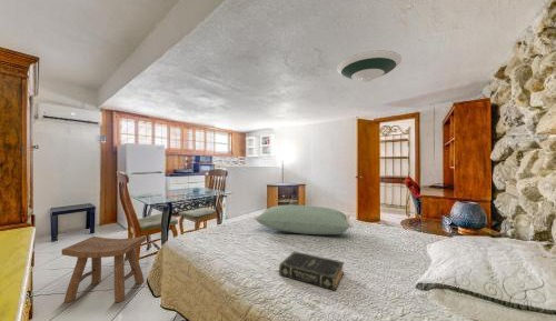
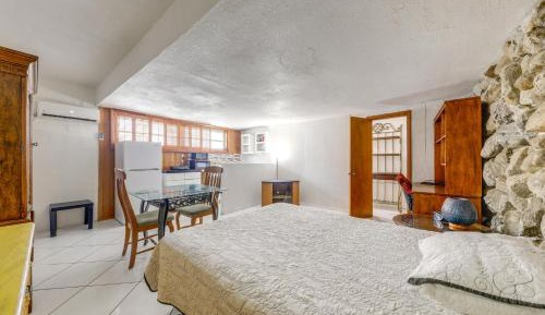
- book [278,250,345,292]
- stool [61,235,147,304]
- pillow [252,204,355,235]
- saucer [336,49,403,83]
